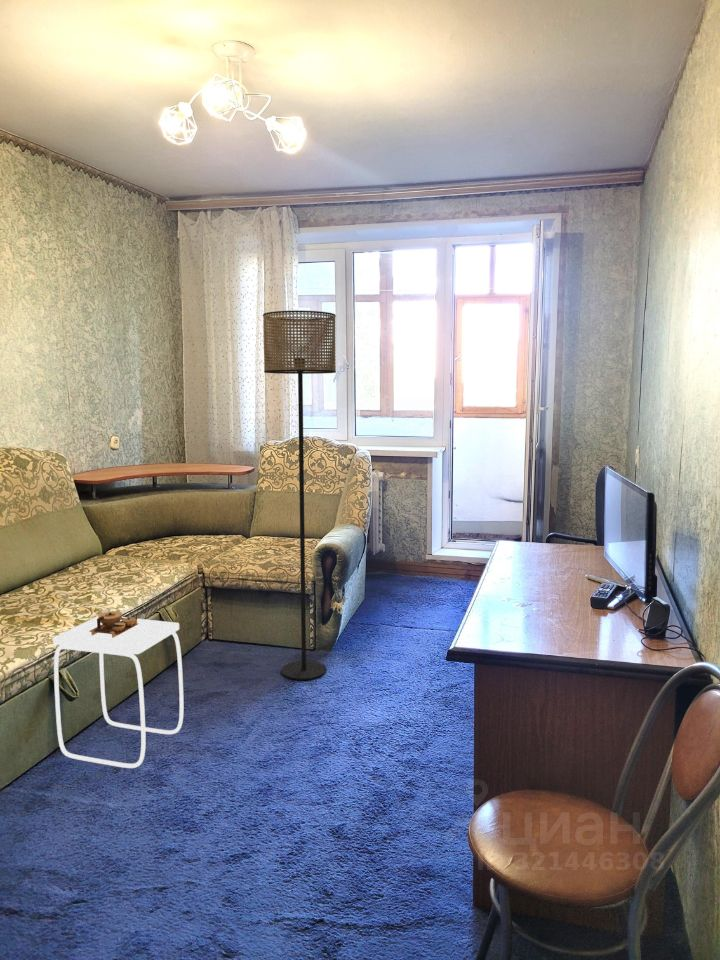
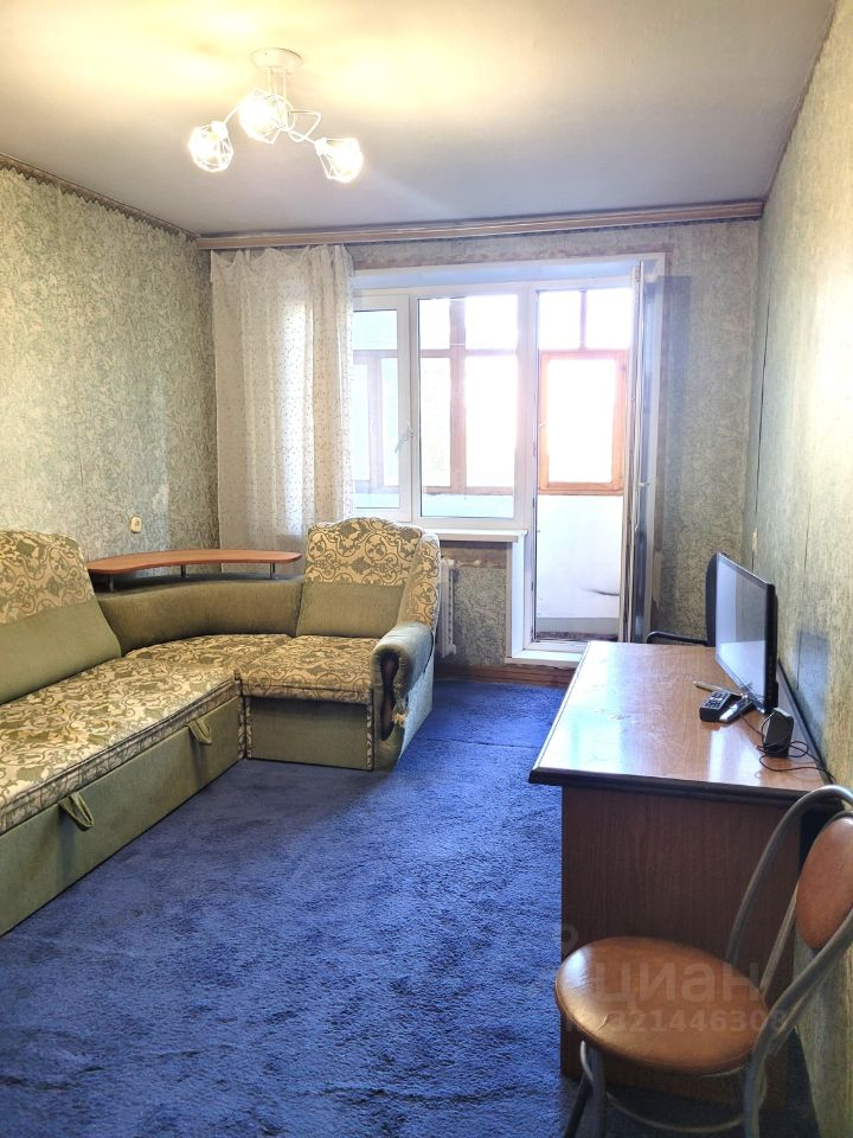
- side table [52,610,184,769]
- floor lamp [262,310,337,681]
